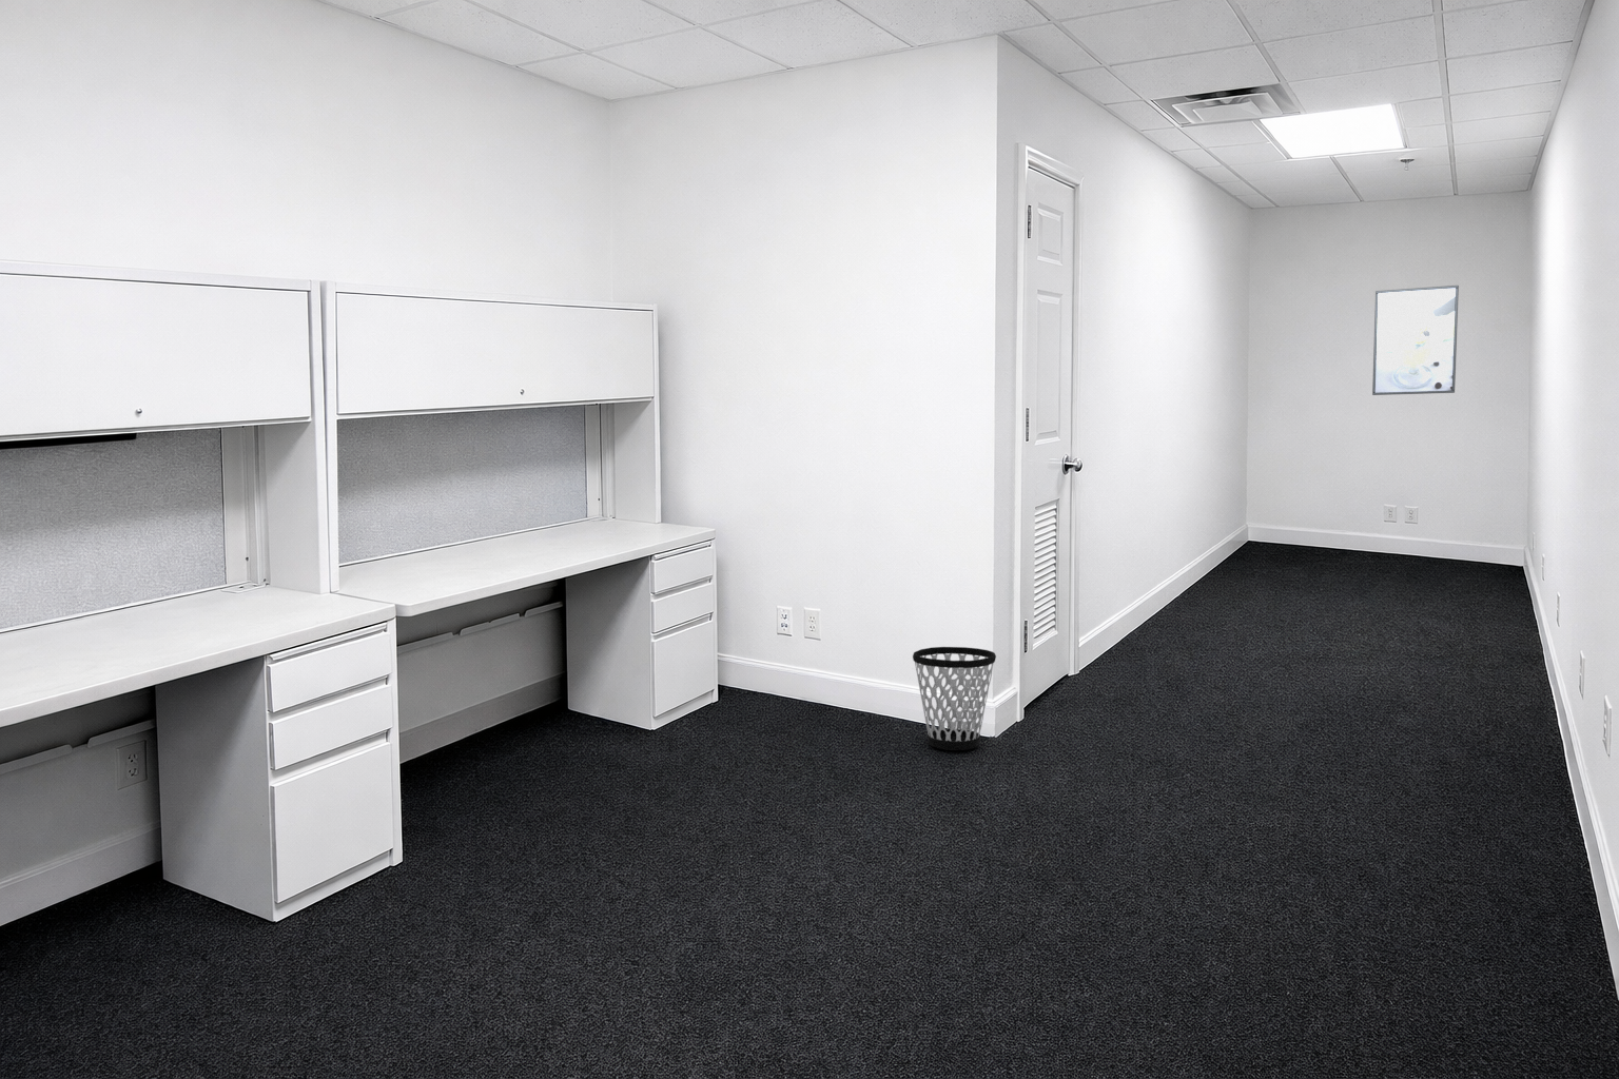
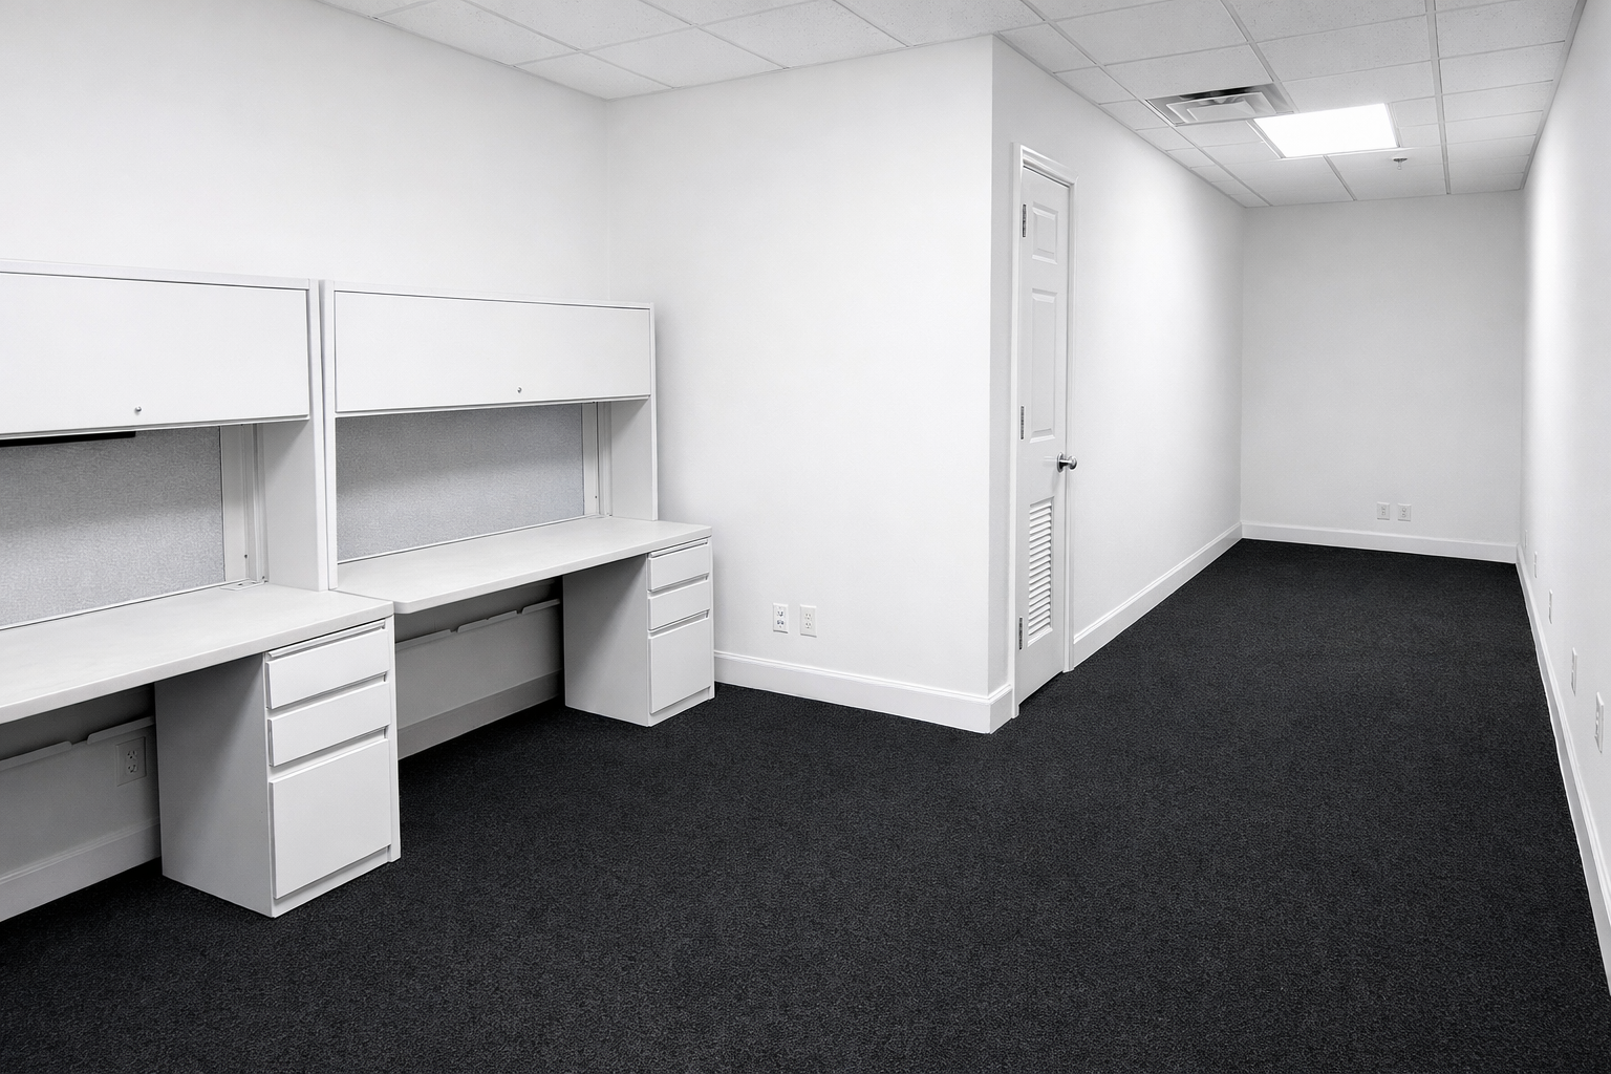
- wastebasket [912,645,997,751]
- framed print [1371,284,1460,396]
